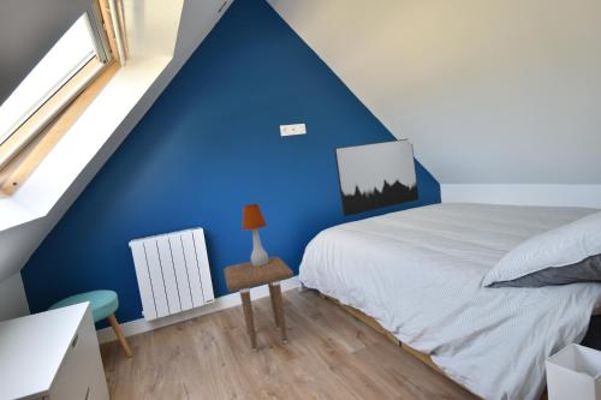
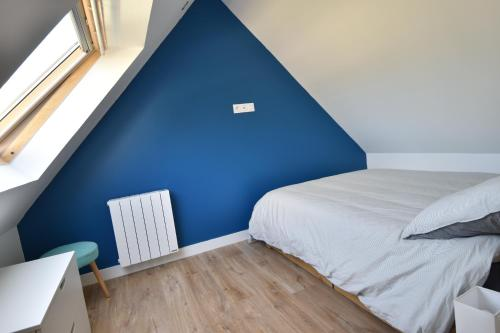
- wall art [333,138,419,217]
- table lamp [242,203,269,267]
- side table [222,255,294,353]
